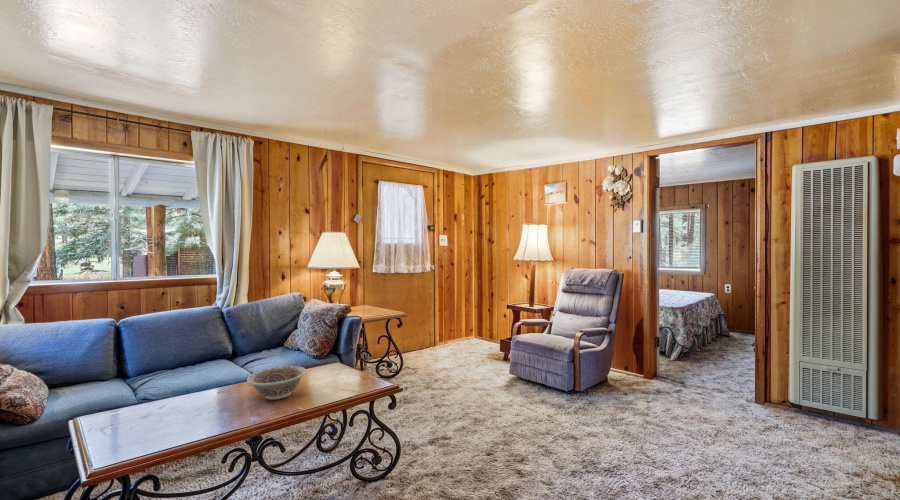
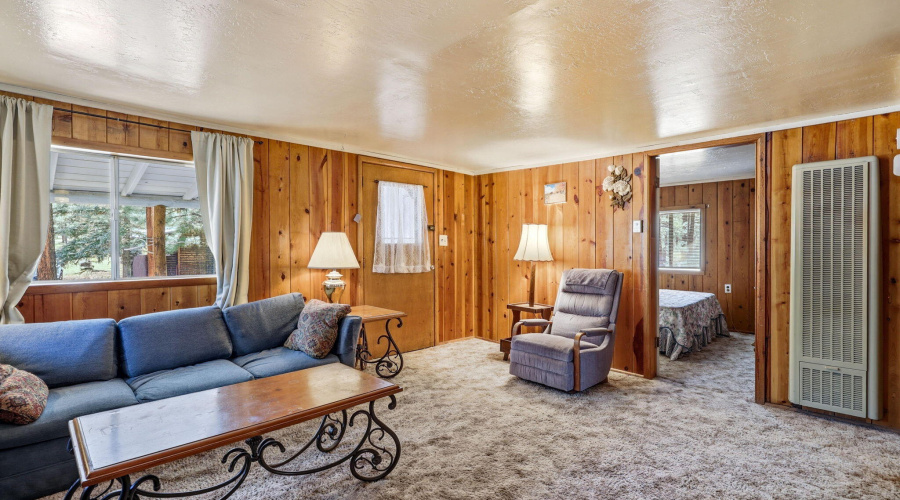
- decorative bowl [246,365,307,401]
